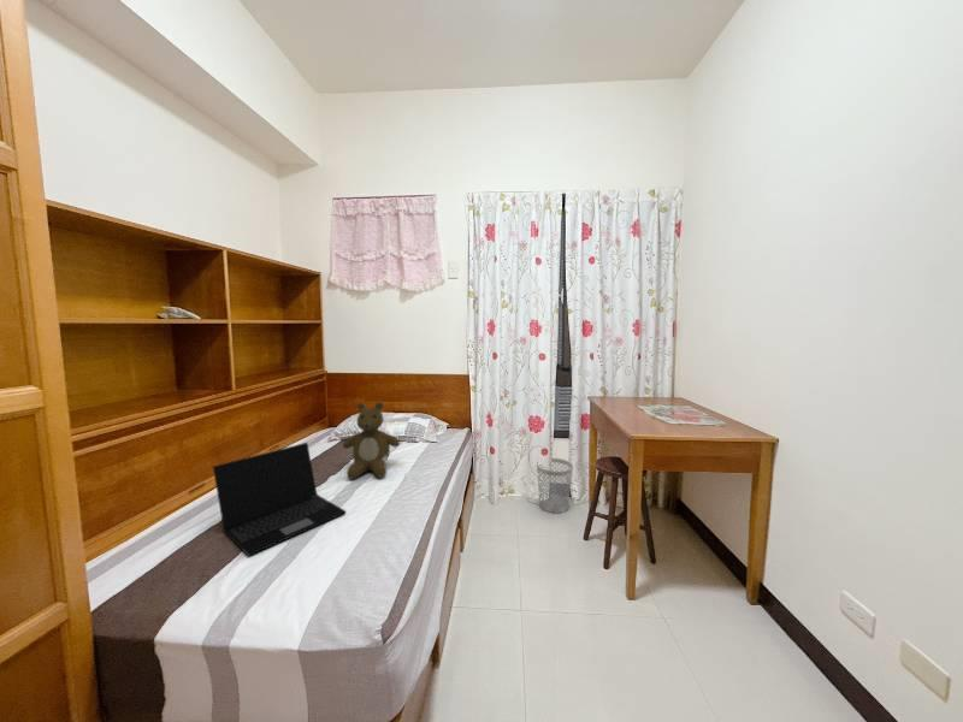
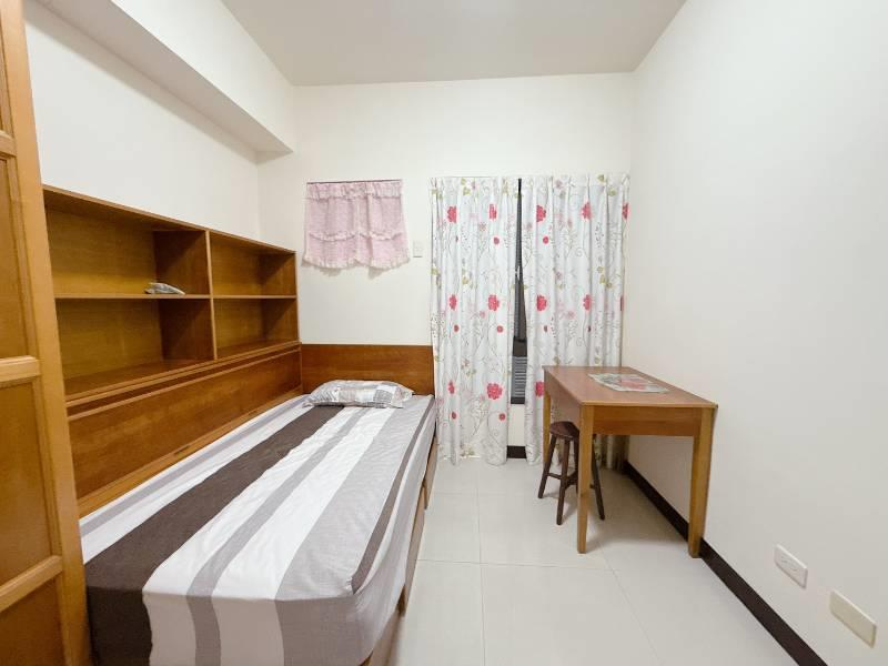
- teddy bear [342,401,401,480]
- wastebasket [536,457,574,514]
- laptop [212,442,347,557]
